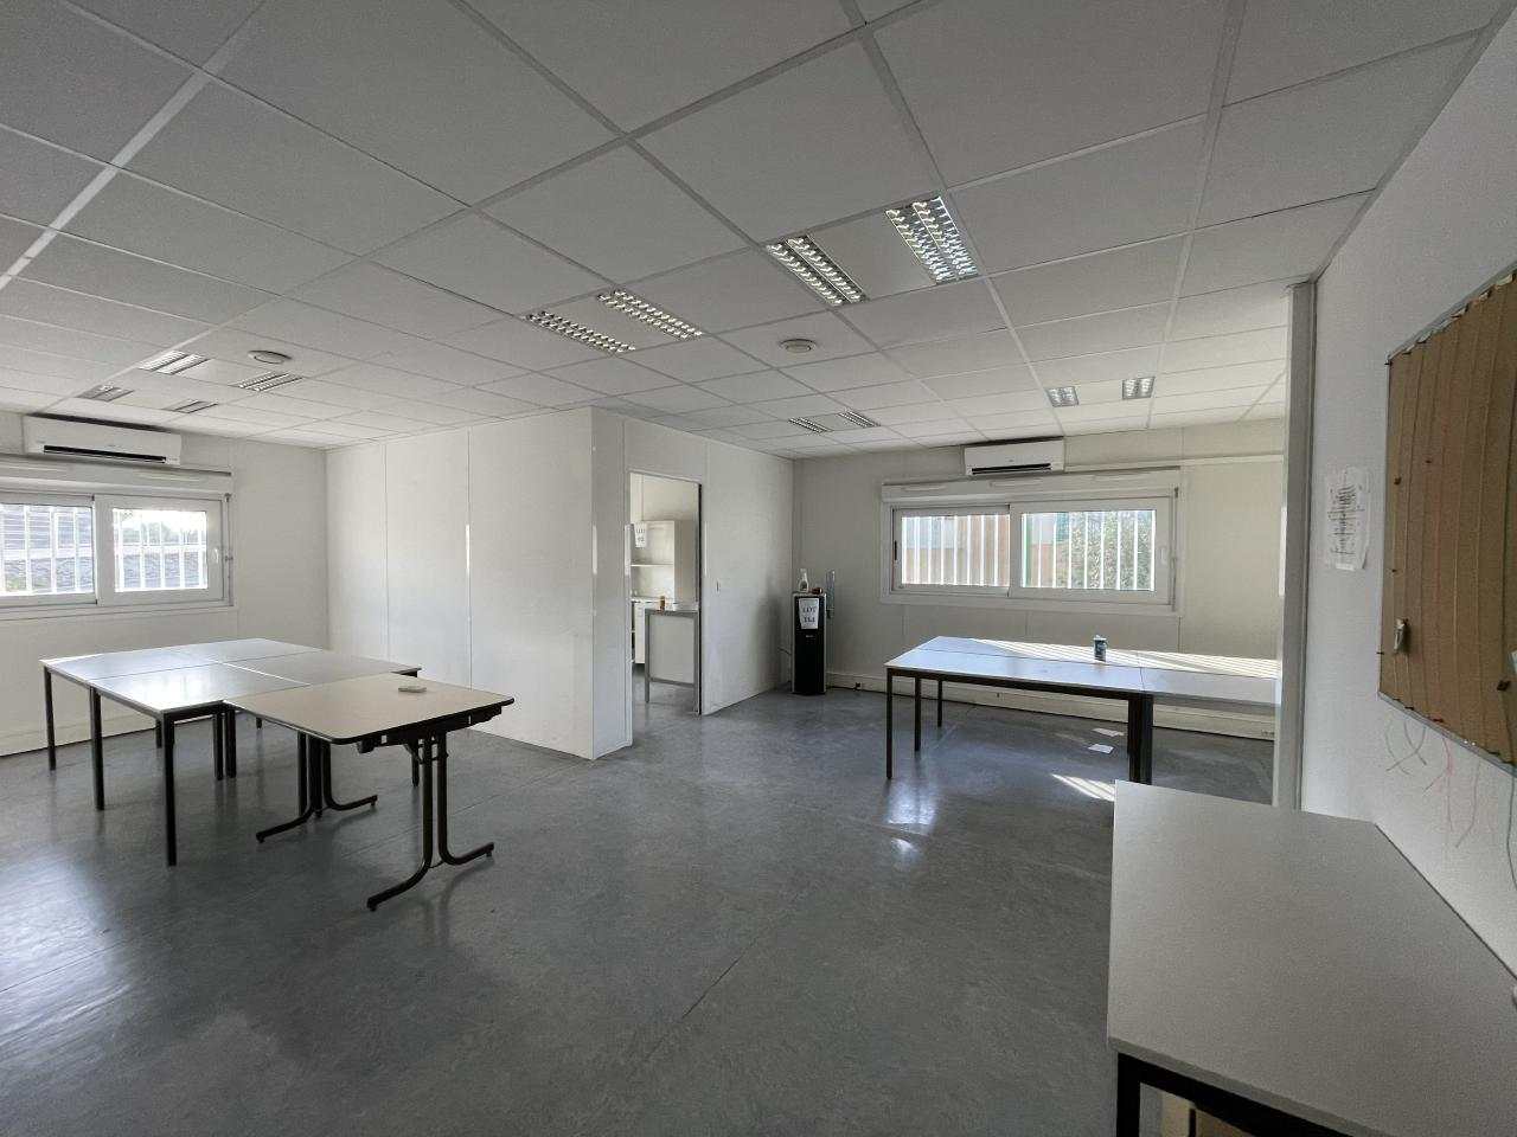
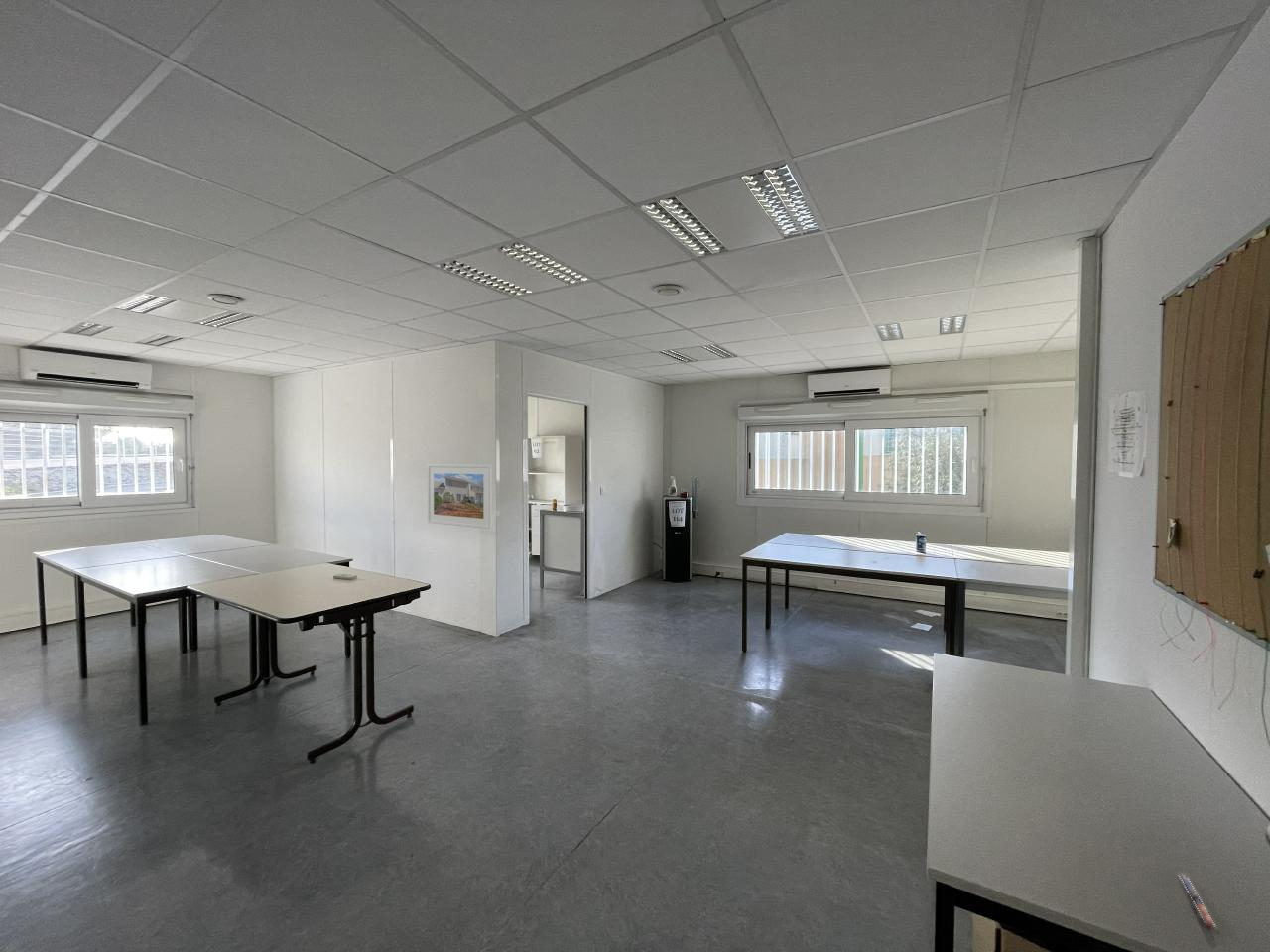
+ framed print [427,463,493,530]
+ pen [1177,873,1217,930]
